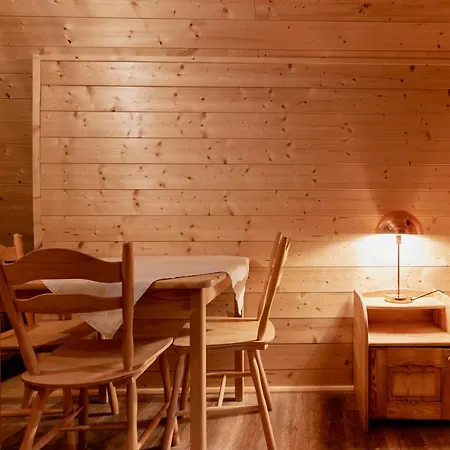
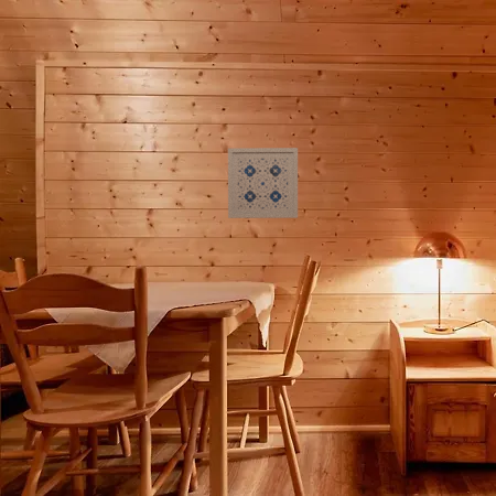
+ wall art [227,147,299,219]
